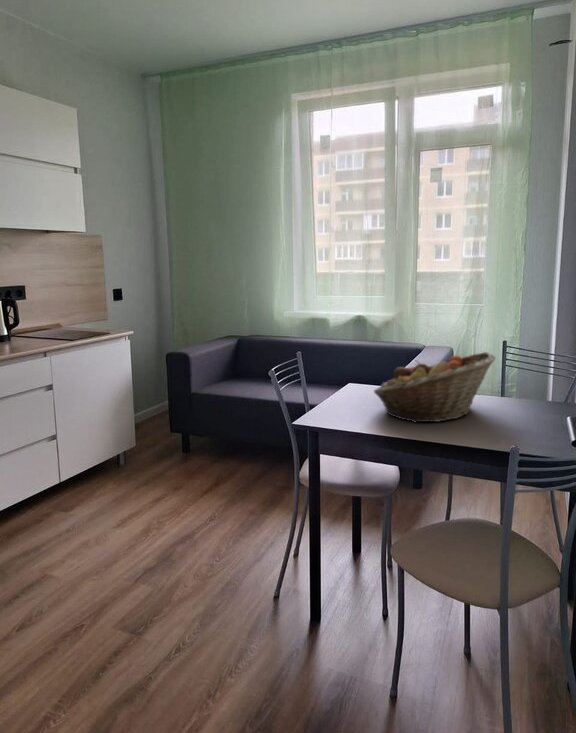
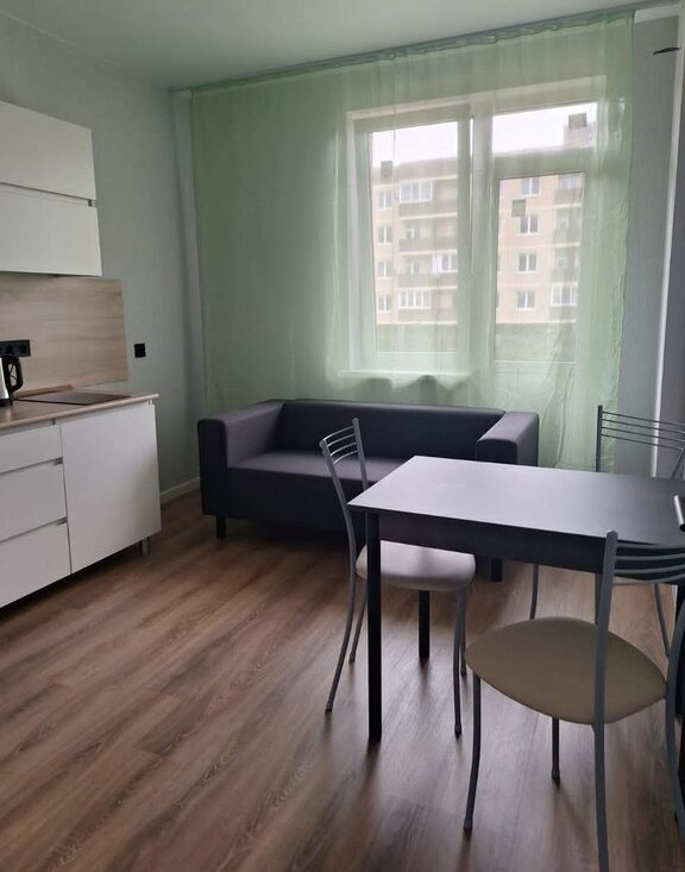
- fruit basket [373,351,497,424]
